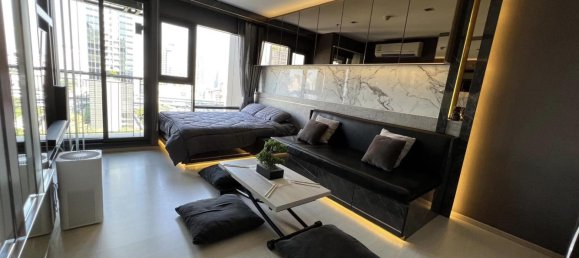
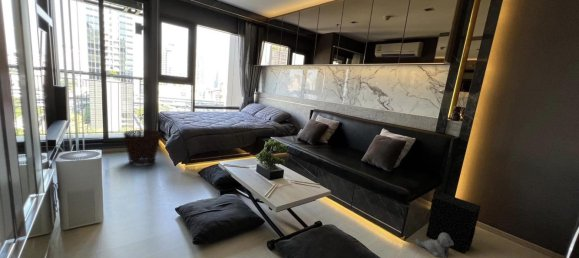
+ basket [122,129,162,167]
+ speaker [425,192,482,255]
+ plush toy [414,232,454,258]
